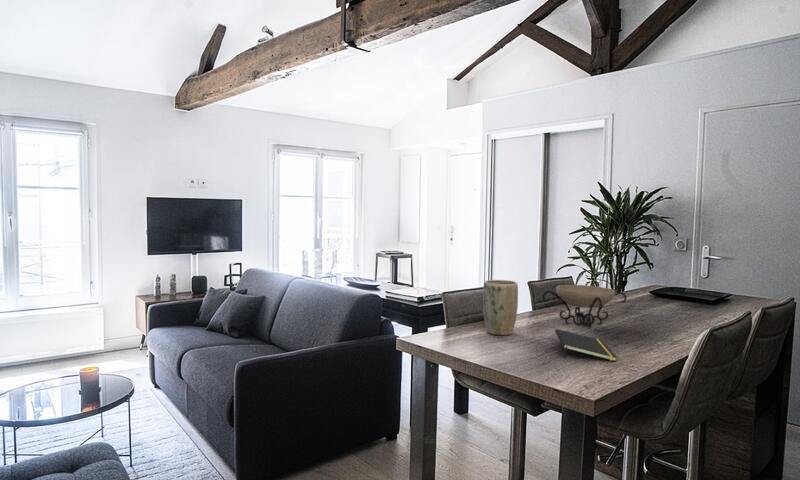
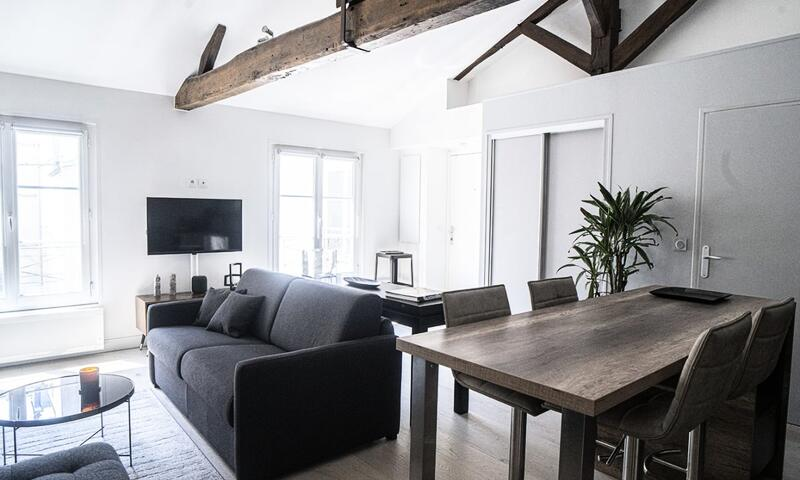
- notepad [554,328,618,362]
- plant pot [482,279,519,336]
- decorative bowl [542,284,627,329]
